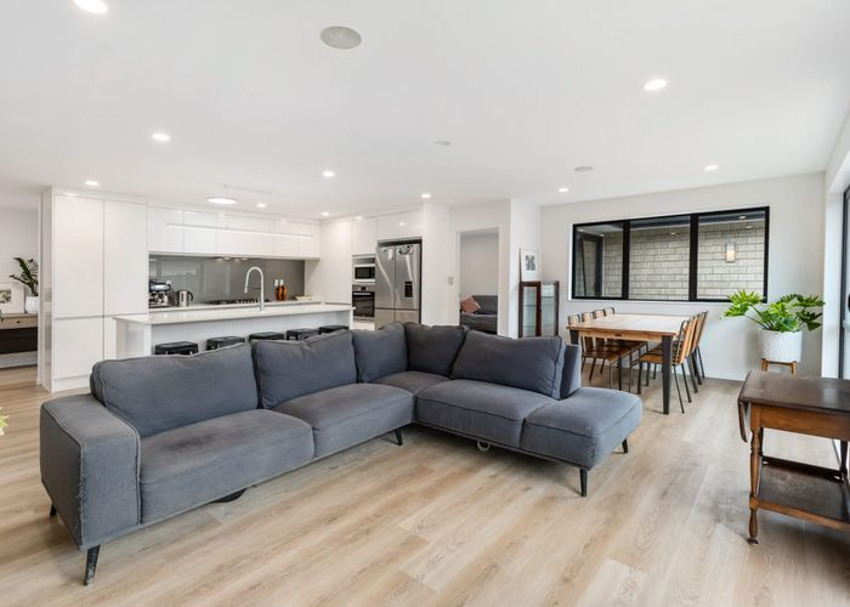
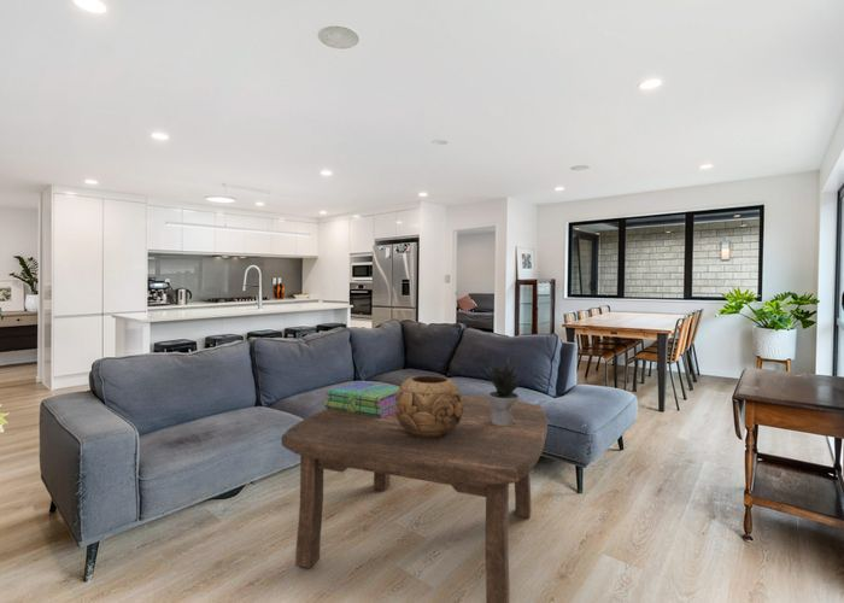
+ potted plant [485,358,529,426]
+ decorative bowl [394,374,463,438]
+ coffee table [281,393,549,603]
+ stack of books [323,381,400,417]
